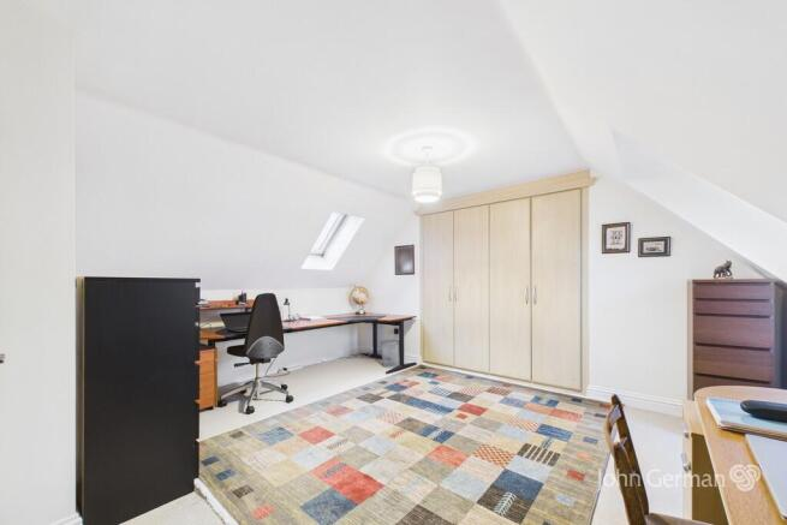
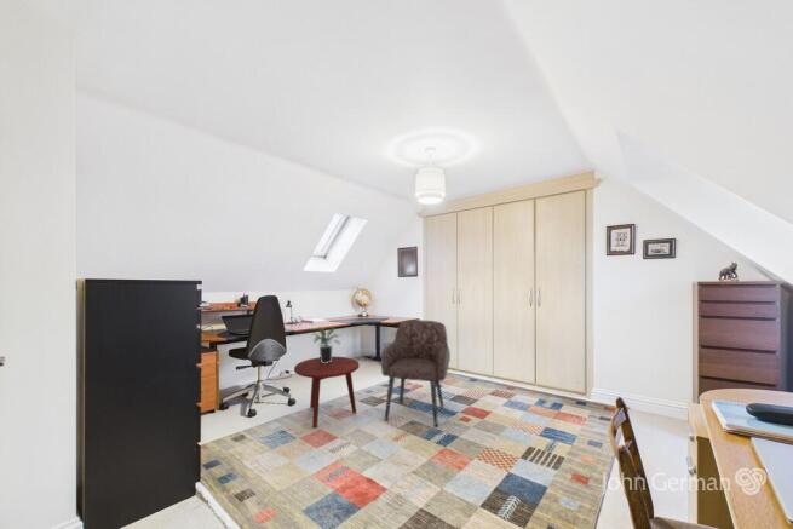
+ armchair [380,318,452,429]
+ potted plant [310,324,341,363]
+ side table [293,356,361,430]
